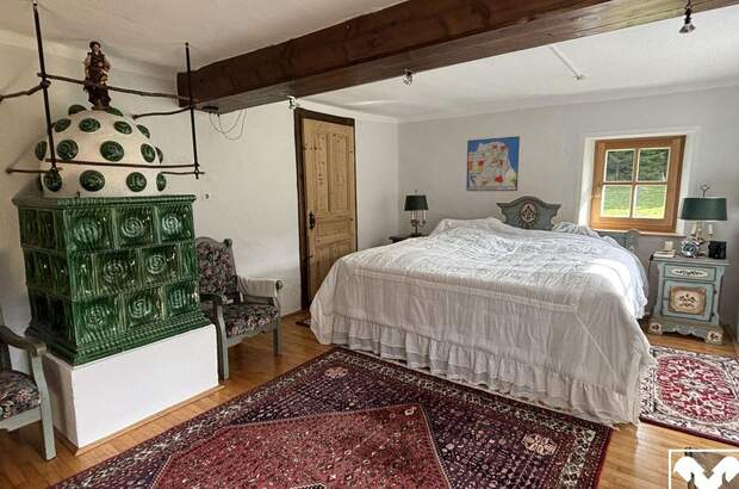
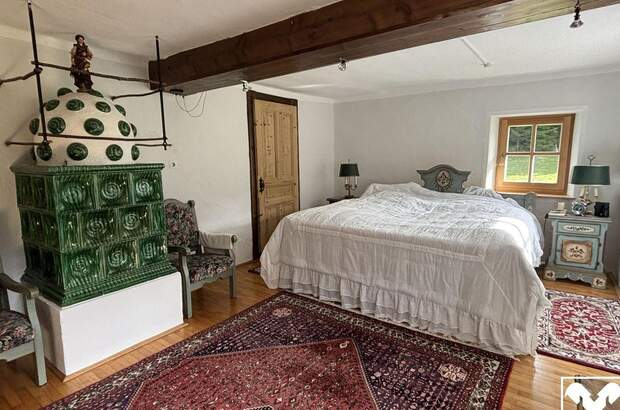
- wall art [465,135,521,192]
